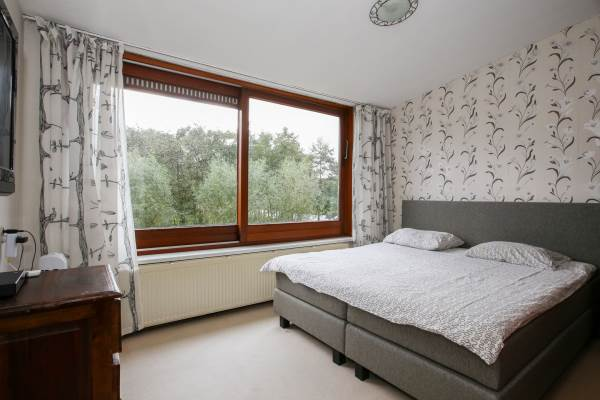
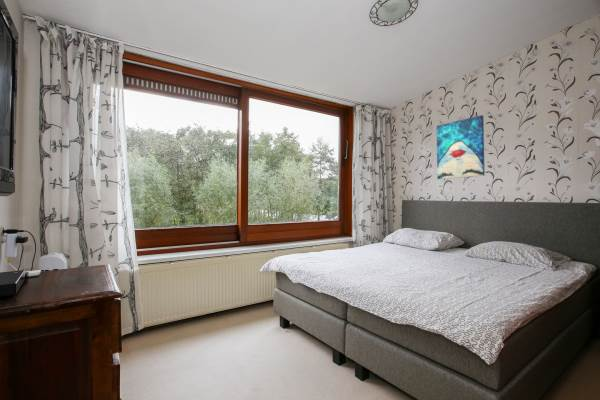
+ wall art [435,114,486,180]
